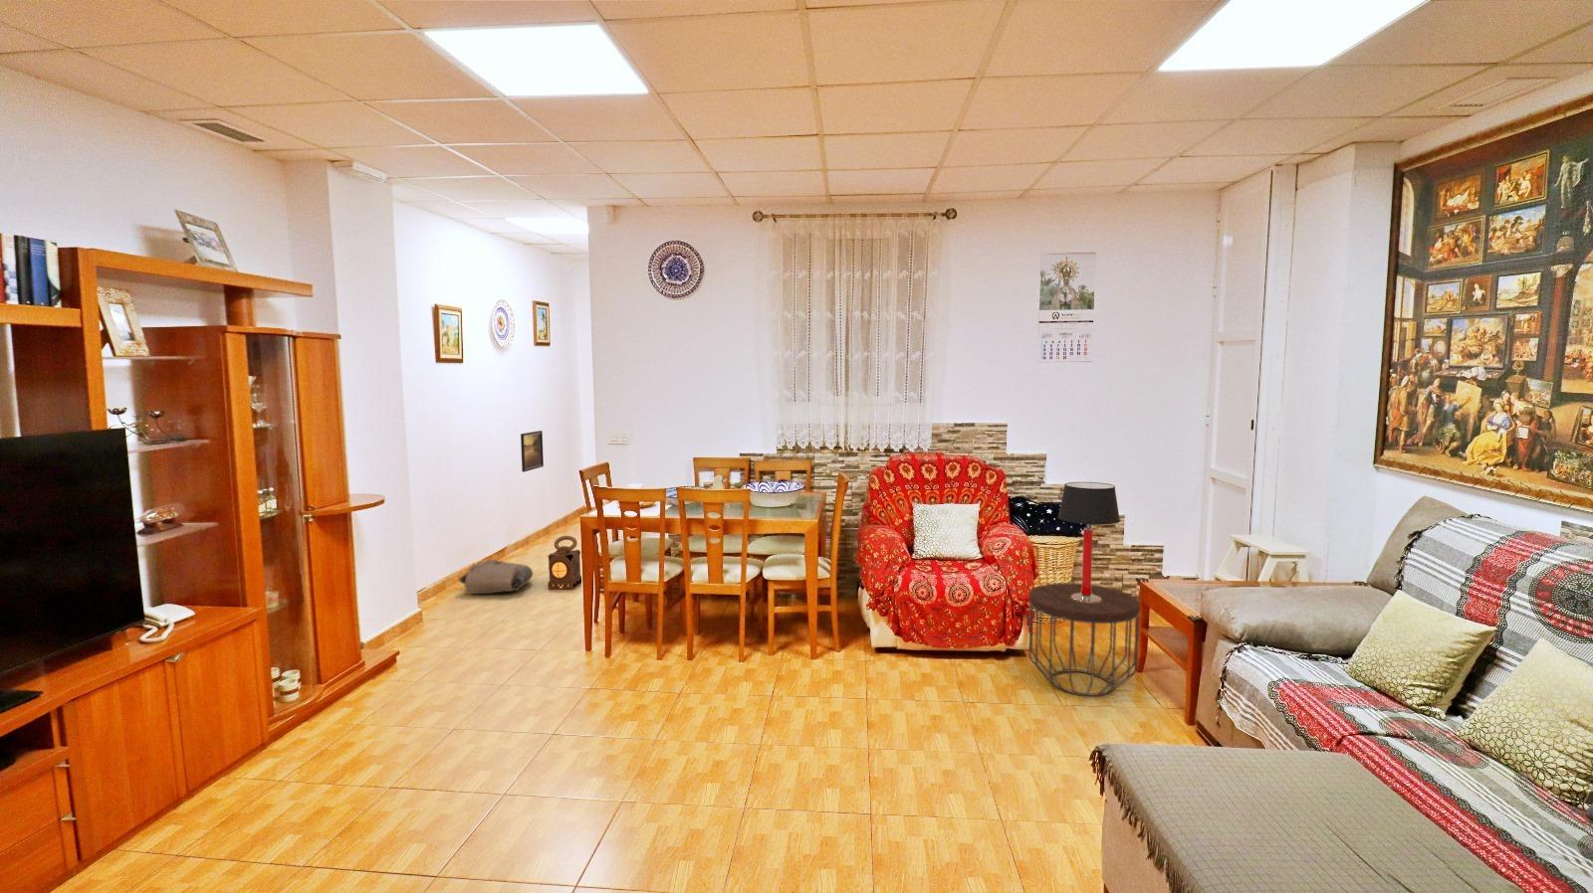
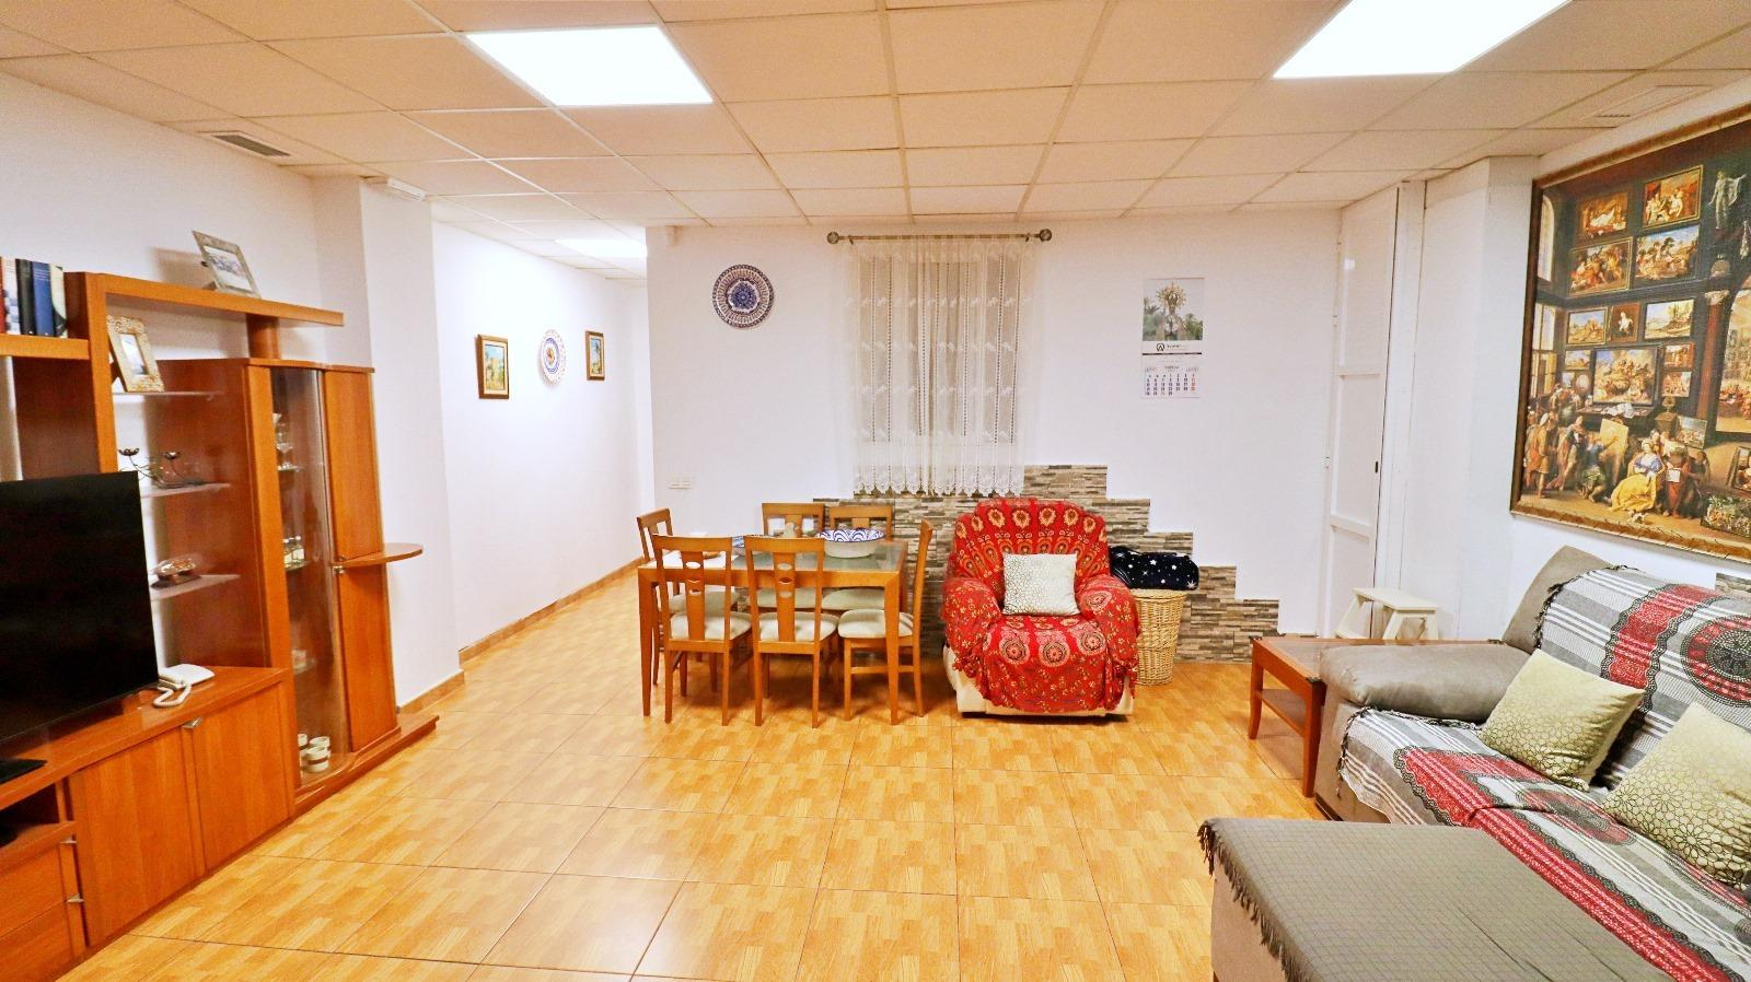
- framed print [520,430,545,473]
- side table [1027,581,1141,697]
- table lamp [1057,481,1121,602]
- bag [458,557,534,595]
- lantern [547,534,582,590]
